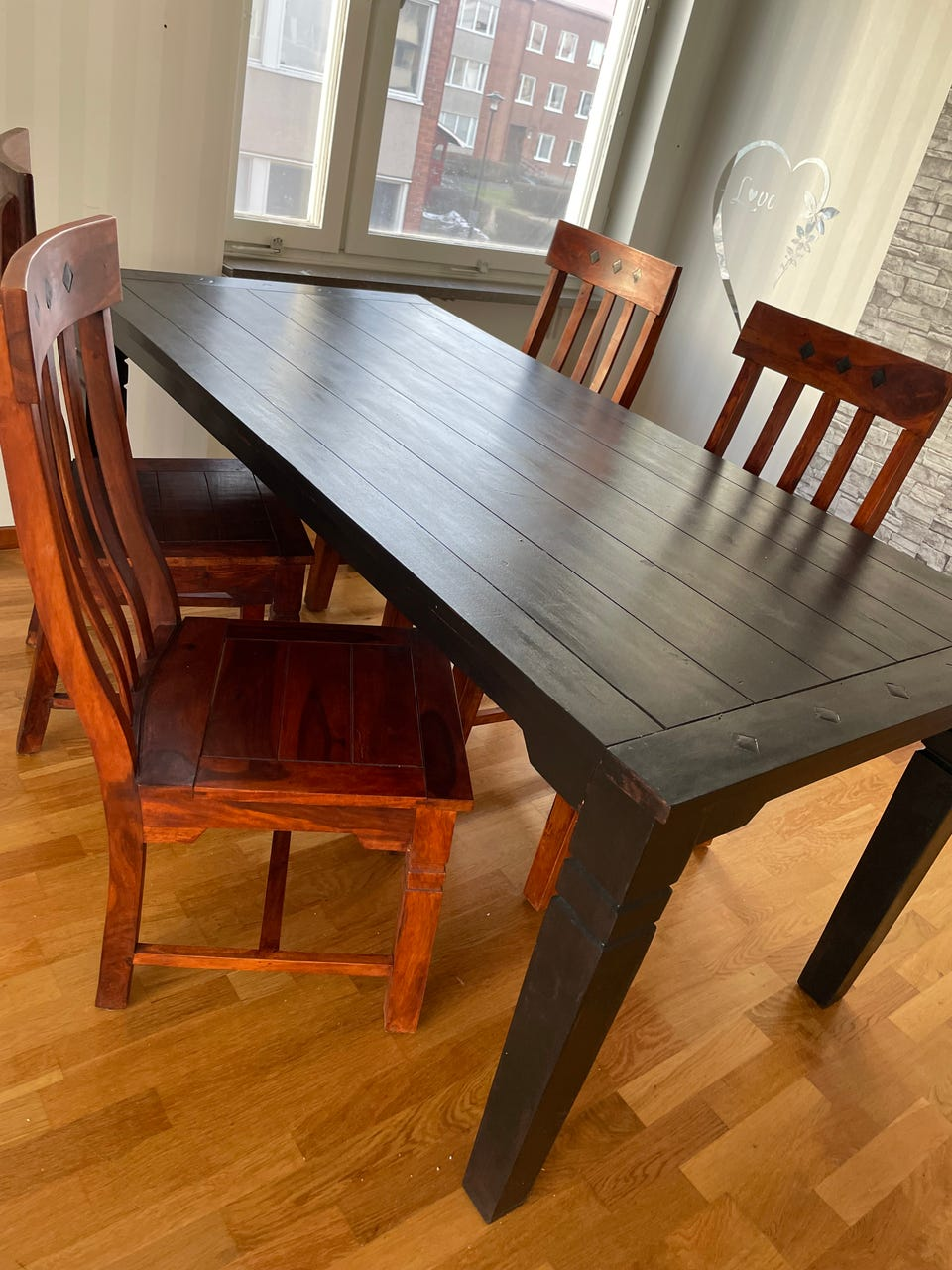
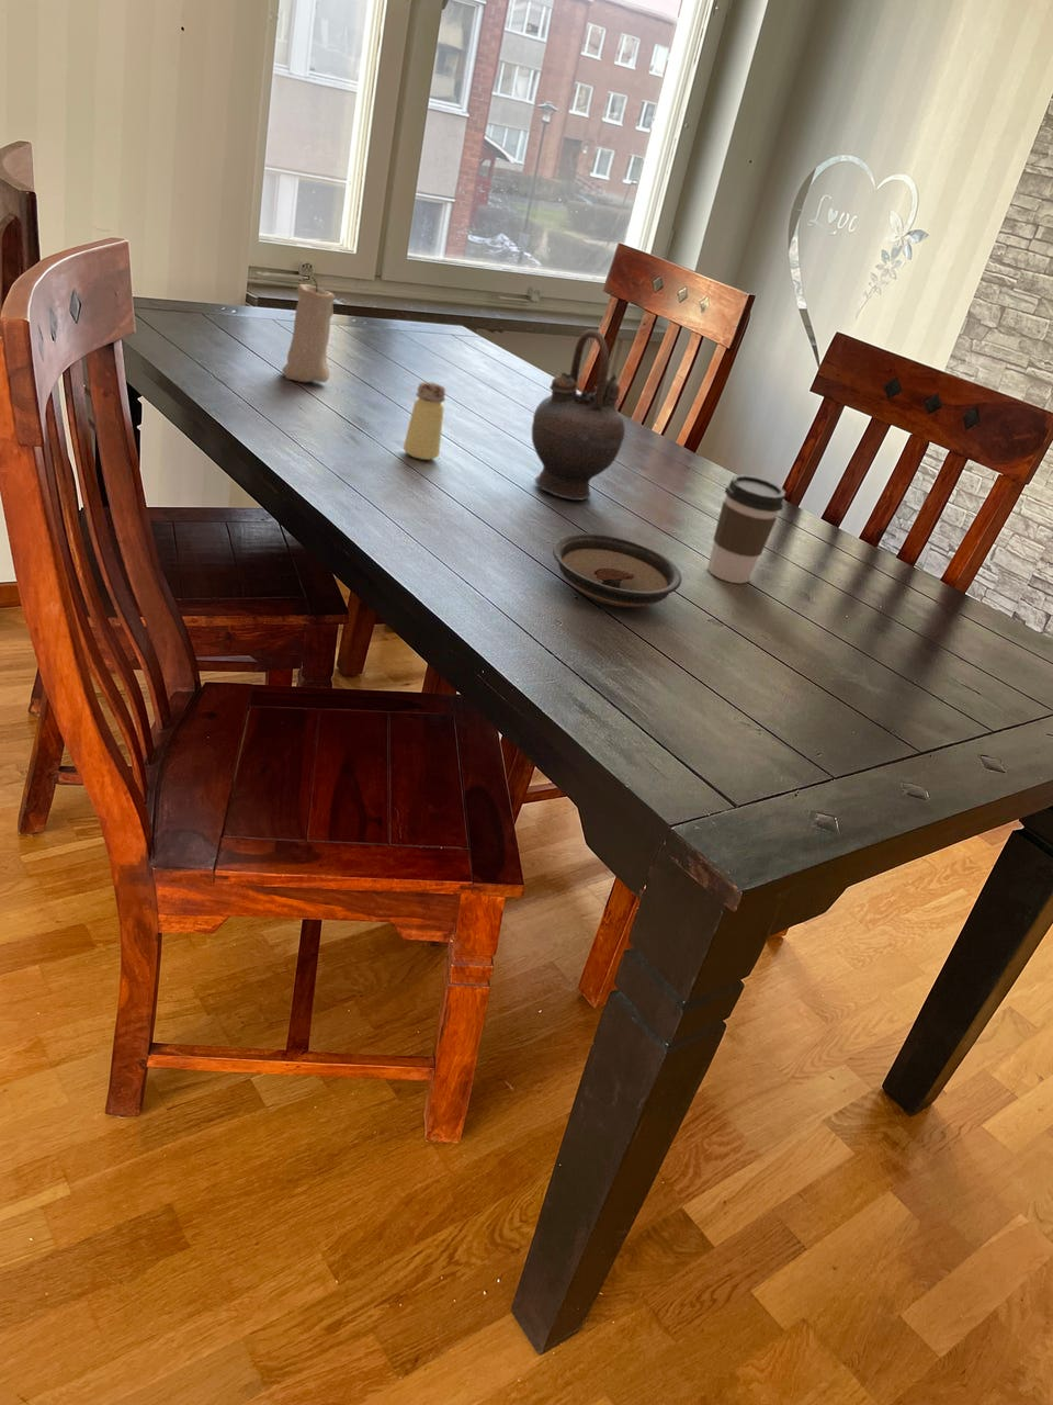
+ coffee cup [707,473,786,585]
+ candle [281,278,335,384]
+ saltshaker [403,381,447,461]
+ saucer [552,532,682,608]
+ teapot [531,329,626,500]
